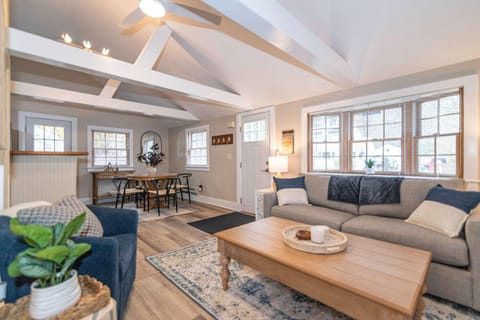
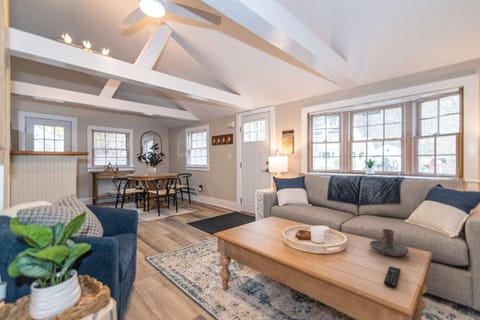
+ remote control [383,265,401,289]
+ candle holder [368,228,410,257]
